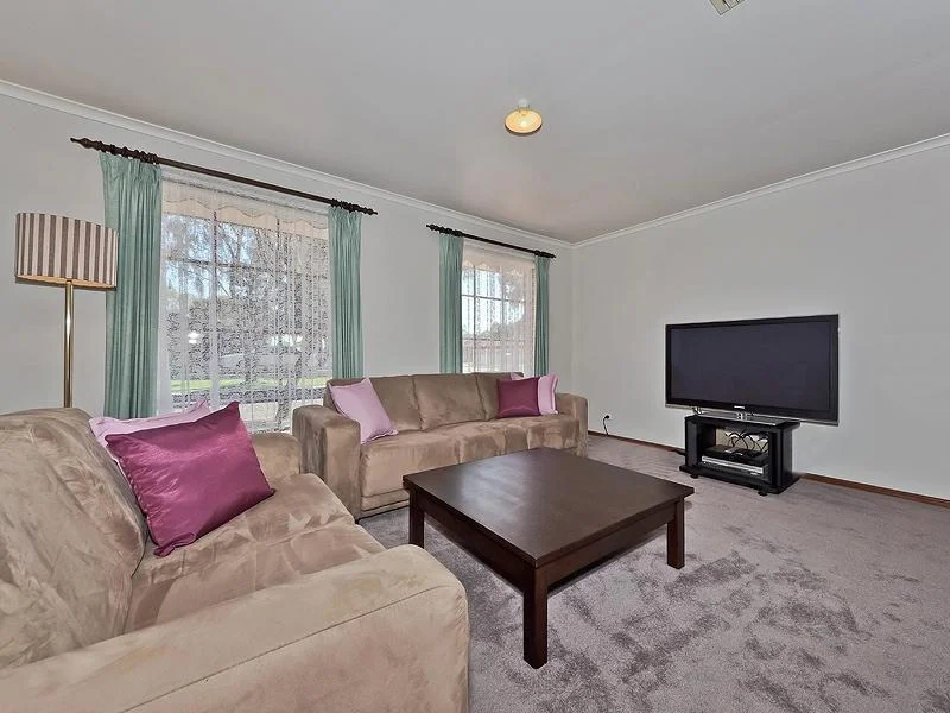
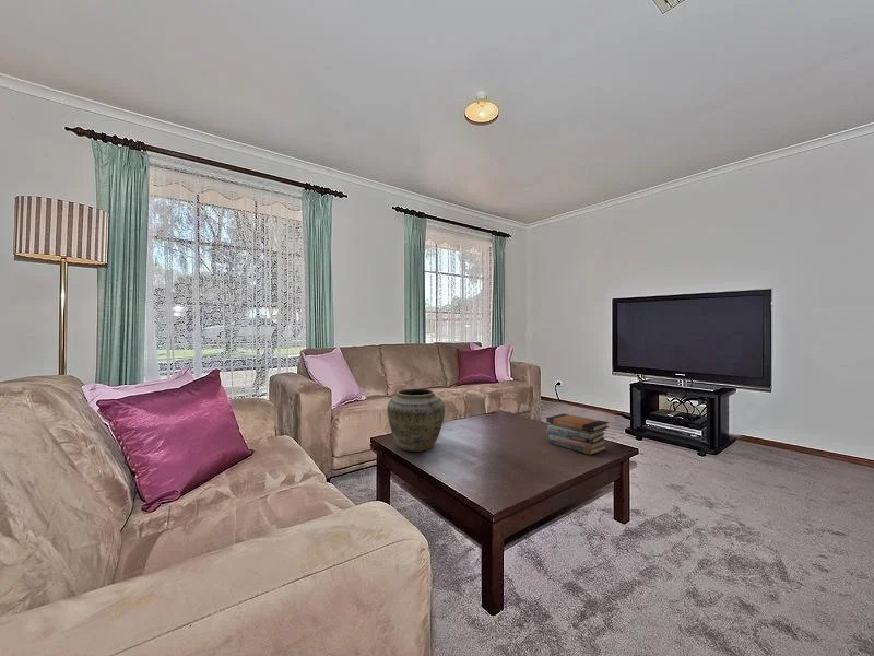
+ vase [386,387,446,453]
+ book stack [545,412,610,456]
